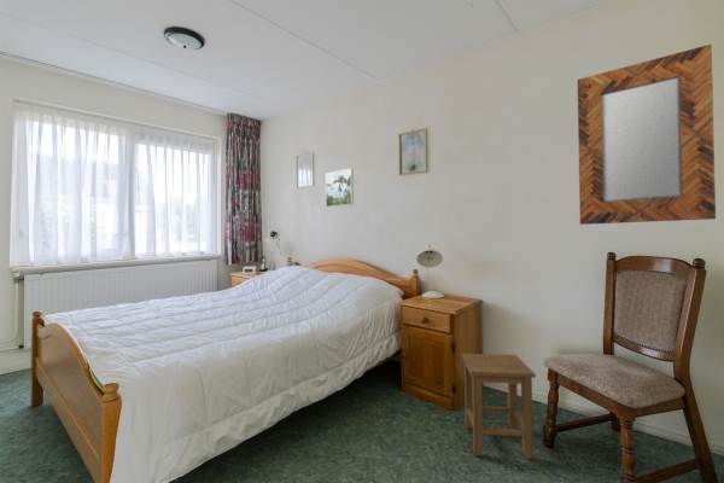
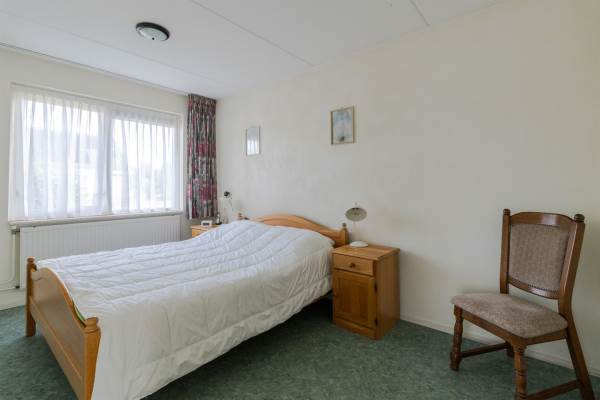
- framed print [325,168,355,209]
- home mirror [577,43,717,226]
- stool [460,353,537,460]
